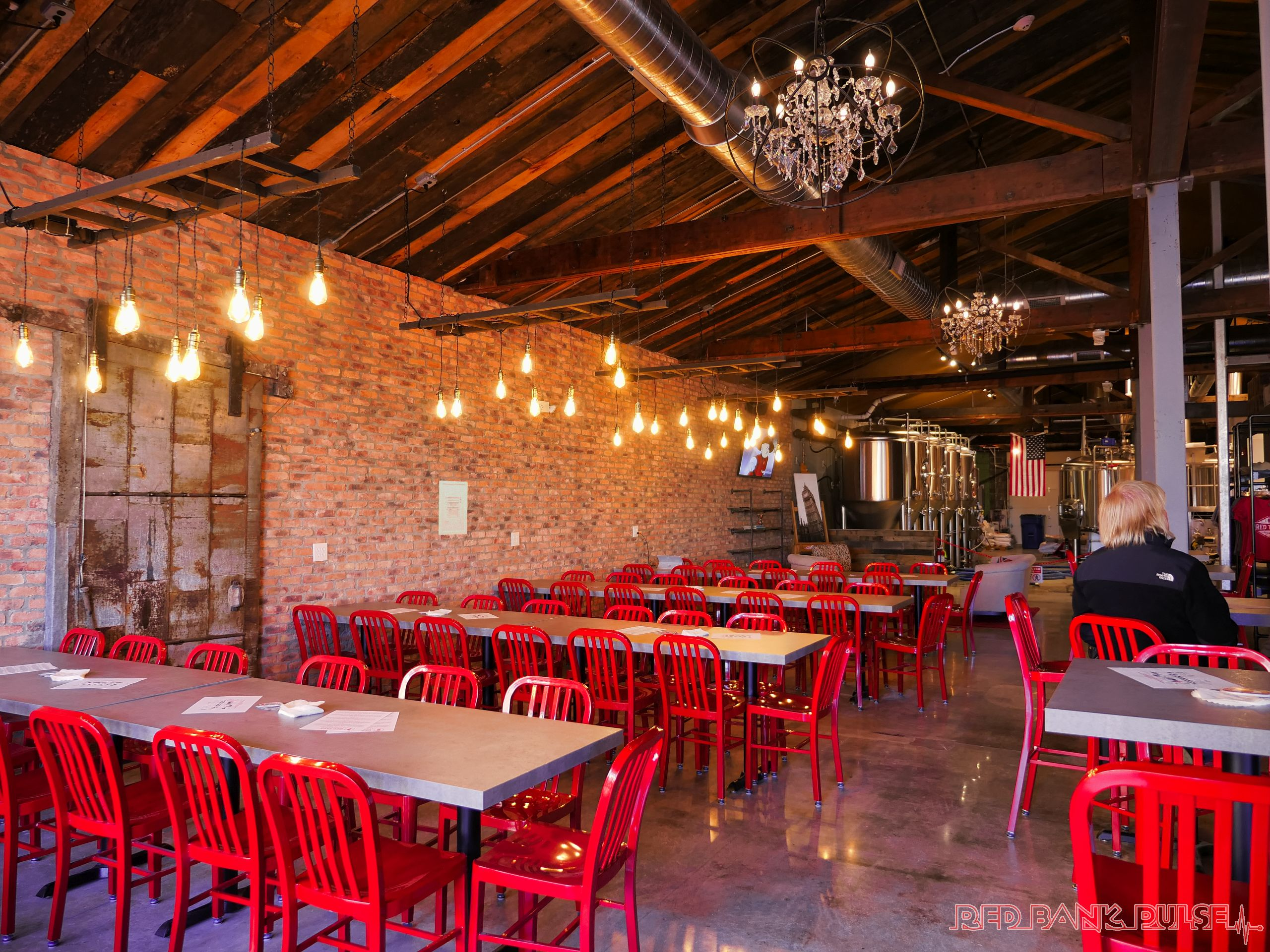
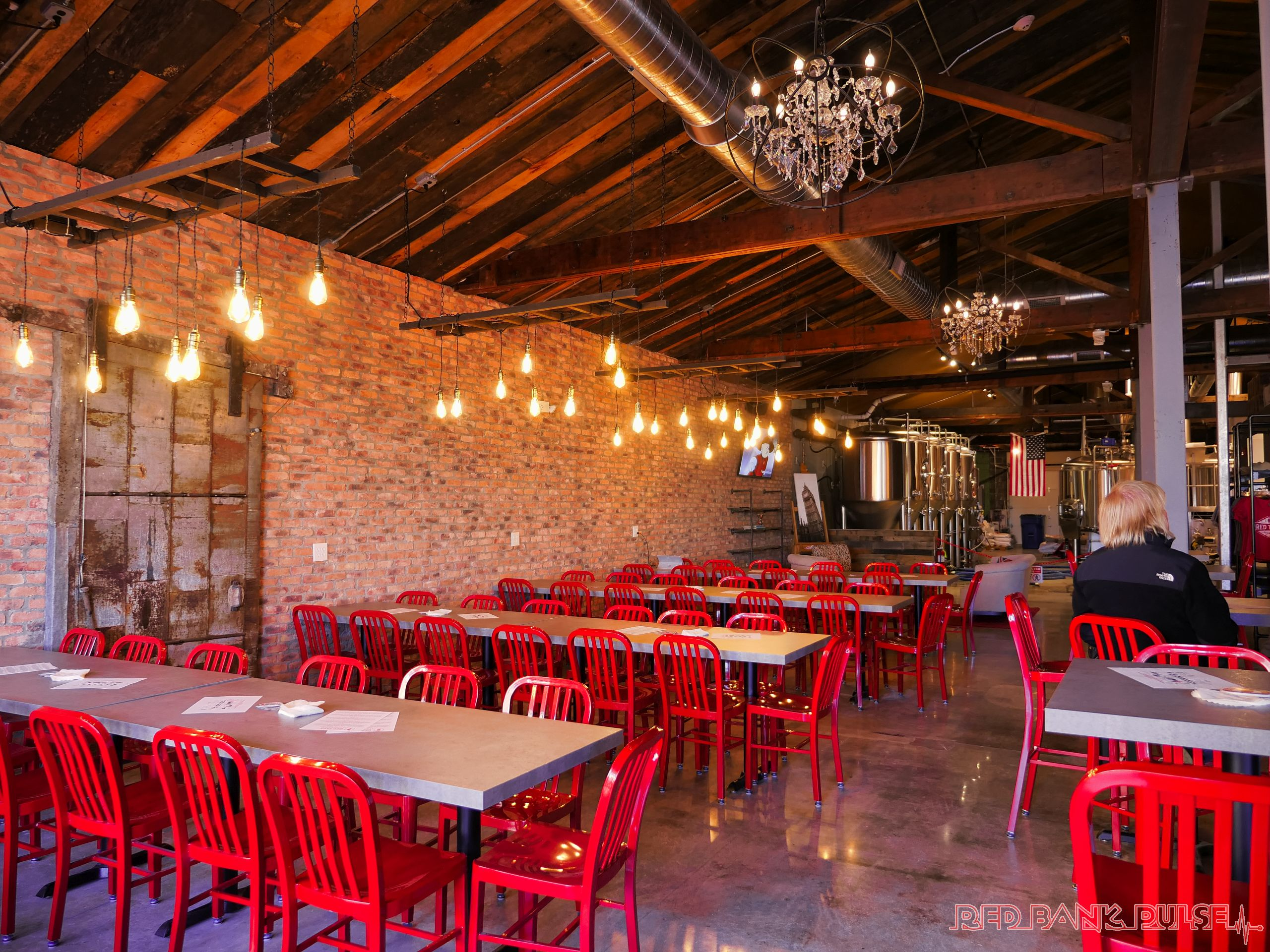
- wall art [438,480,468,535]
